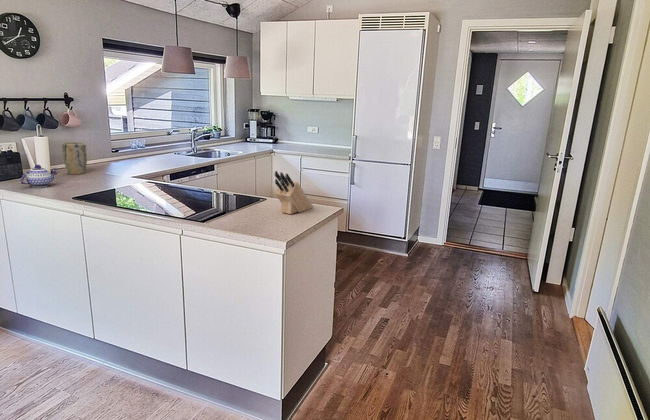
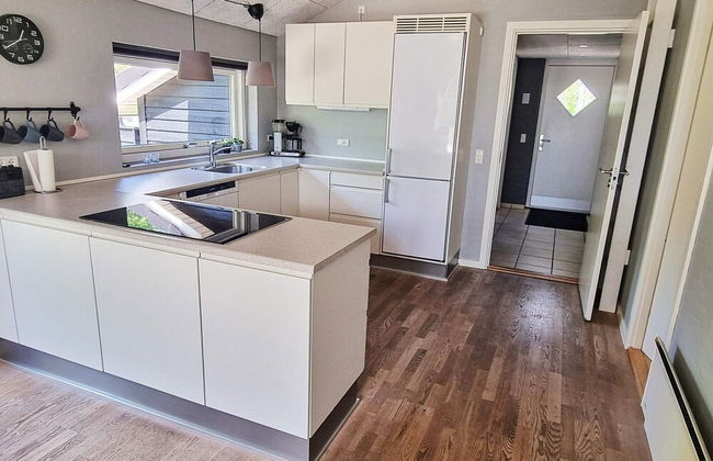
- teapot [18,164,58,188]
- knife block [274,170,314,215]
- plant pot [61,141,88,175]
